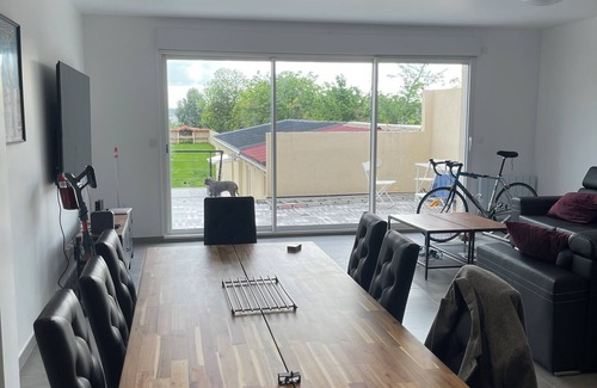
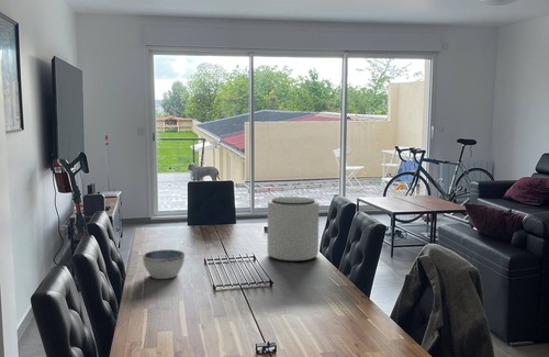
+ bowl [142,248,186,280]
+ plant pot [267,196,320,263]
